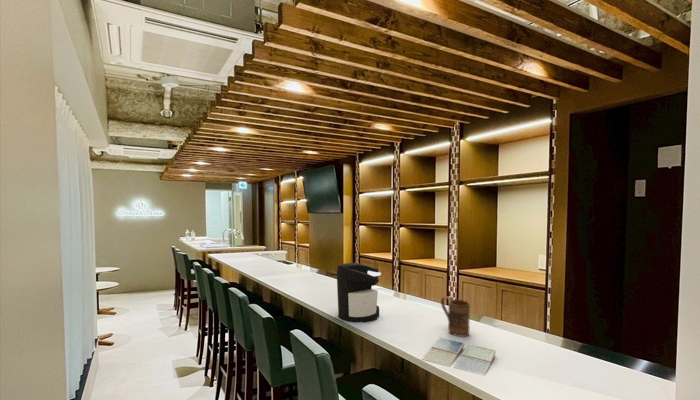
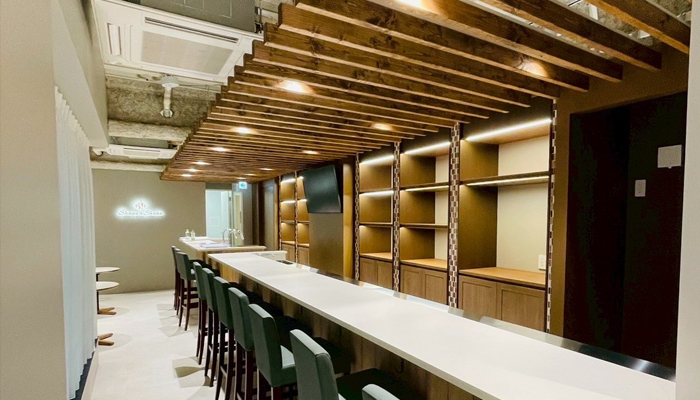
- coffee maker [336,262,382,324]
- drink coaster [421,336,497,377]
- mug [440,295,471,338]
